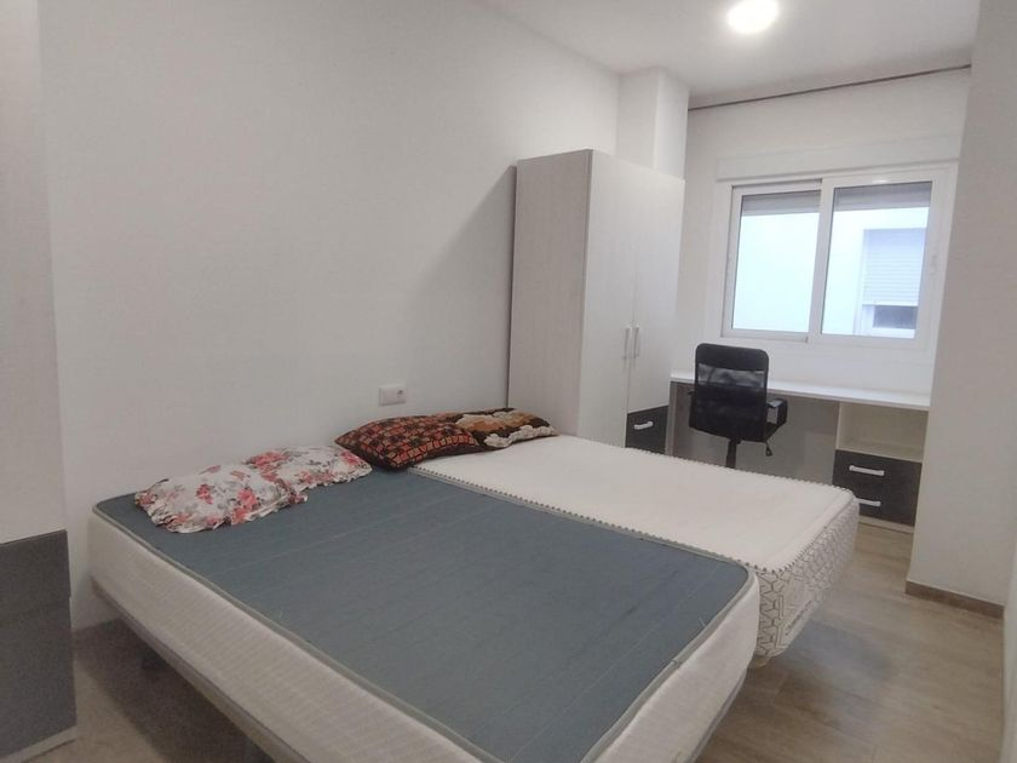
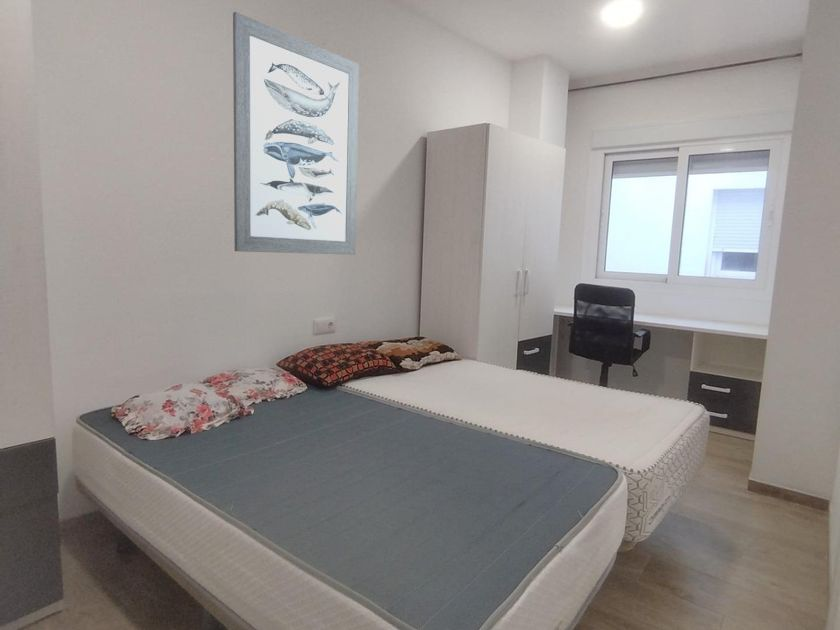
+ wall art [232,11,360,256]
